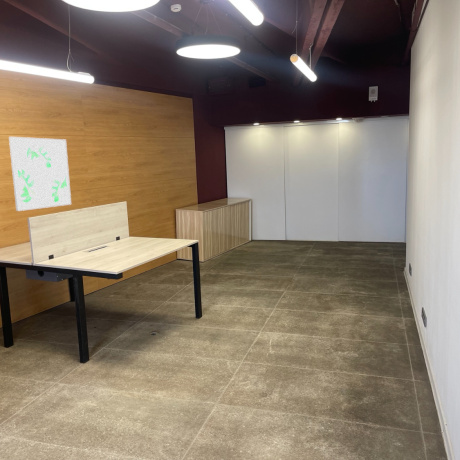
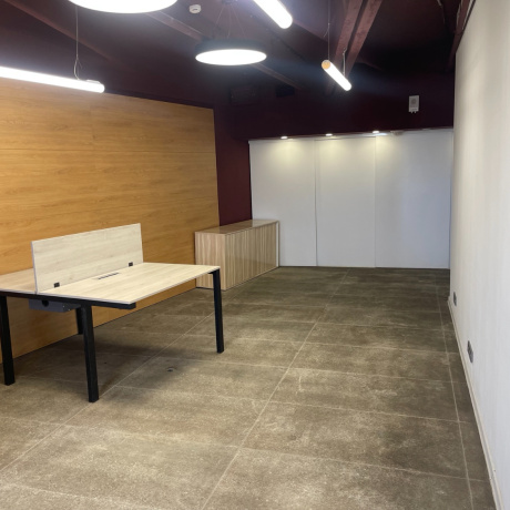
- wall art [8,136,72,212]
